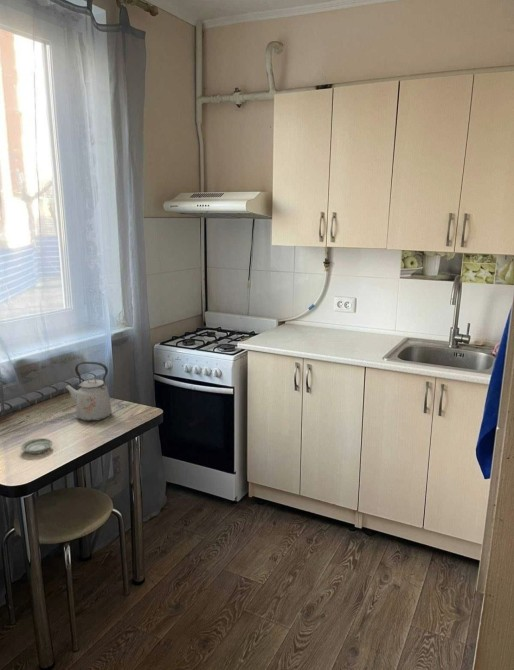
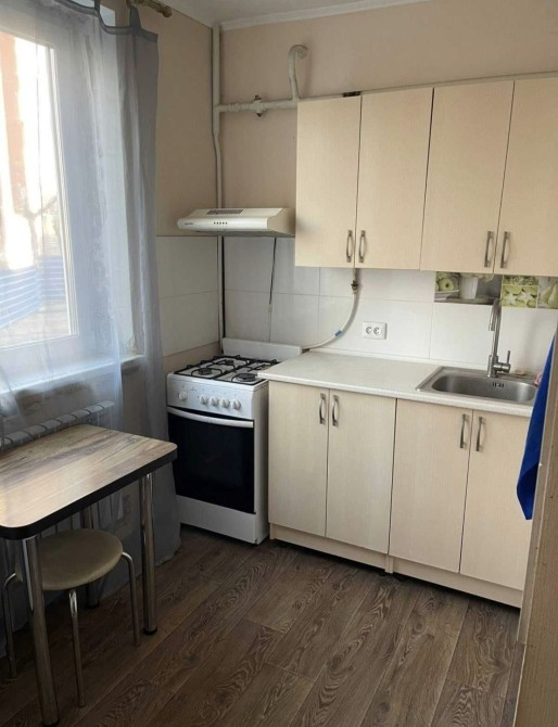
- saucer [20,437,54,455]
- kettle [64,361,113,422]
